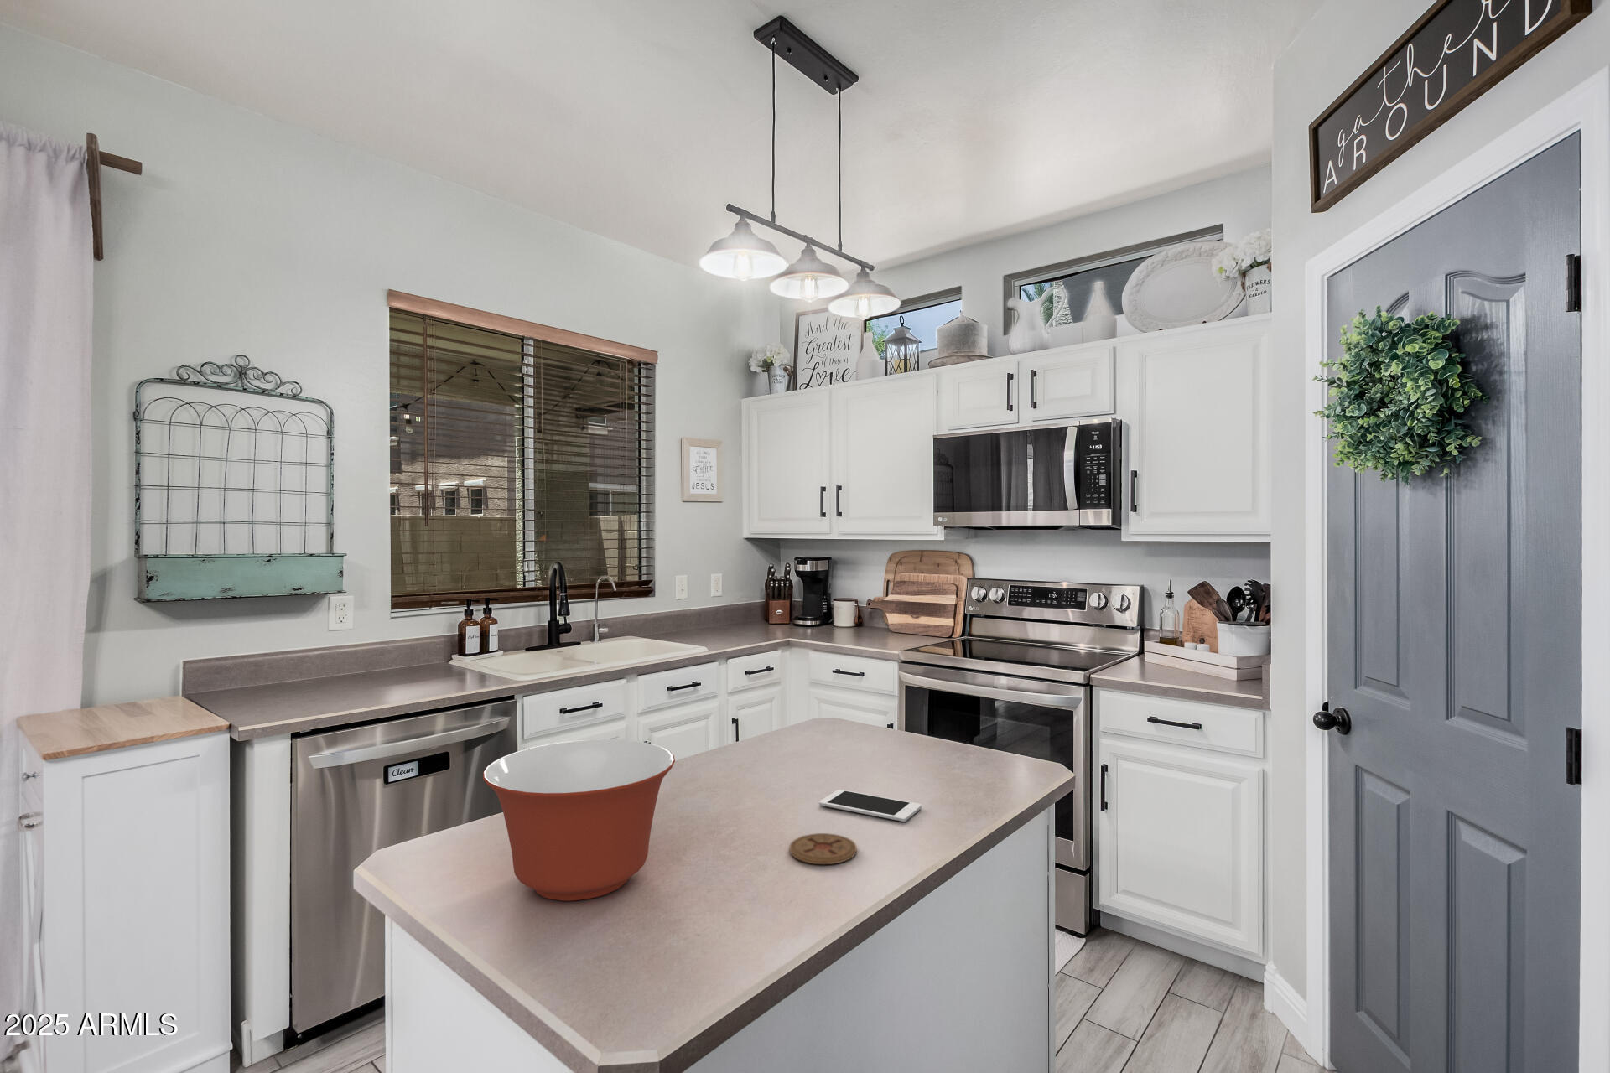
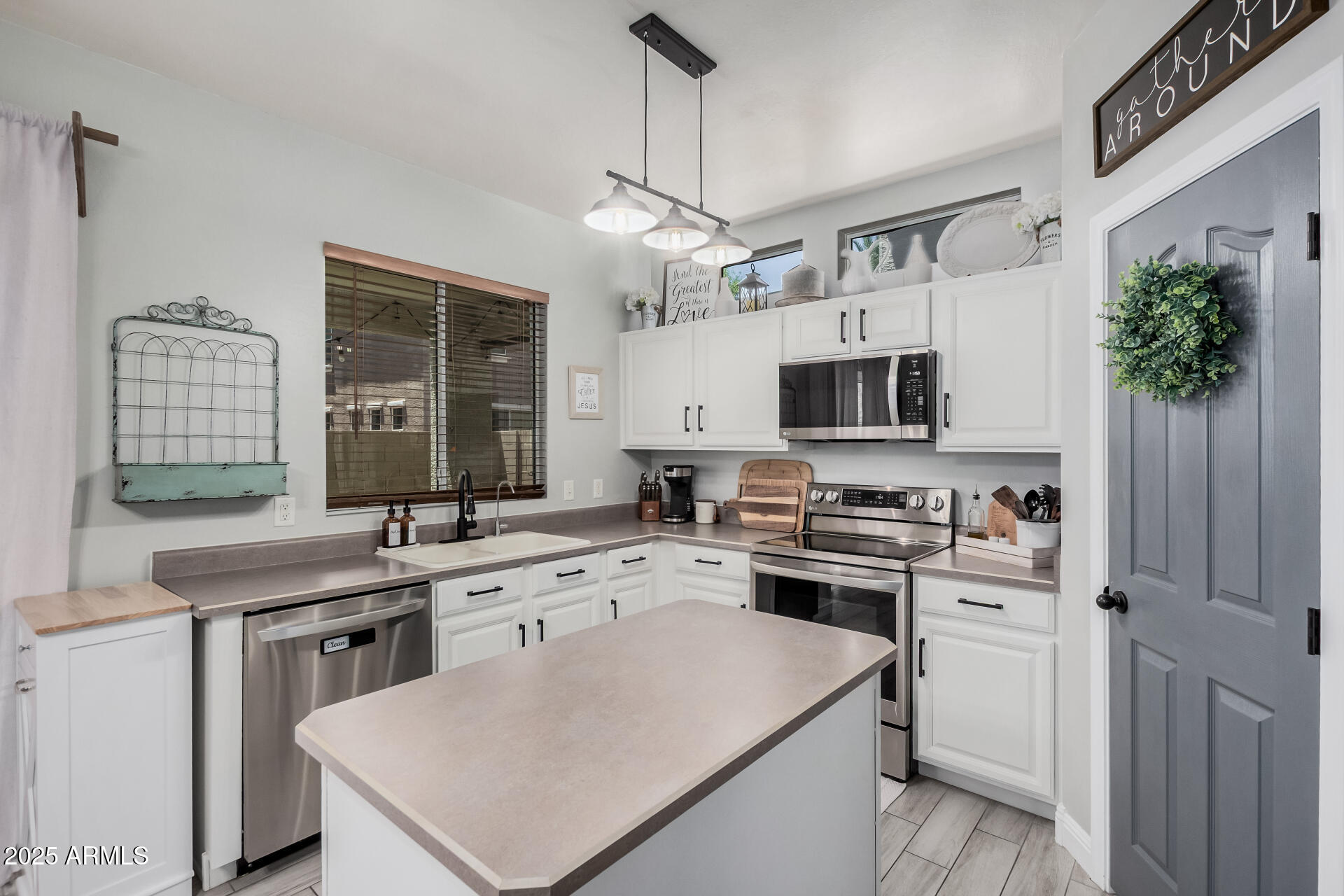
- mixing bowl [482,739,676,902]
- cell phone [818,789,922,823]
- coaster [788,832,858,865]
